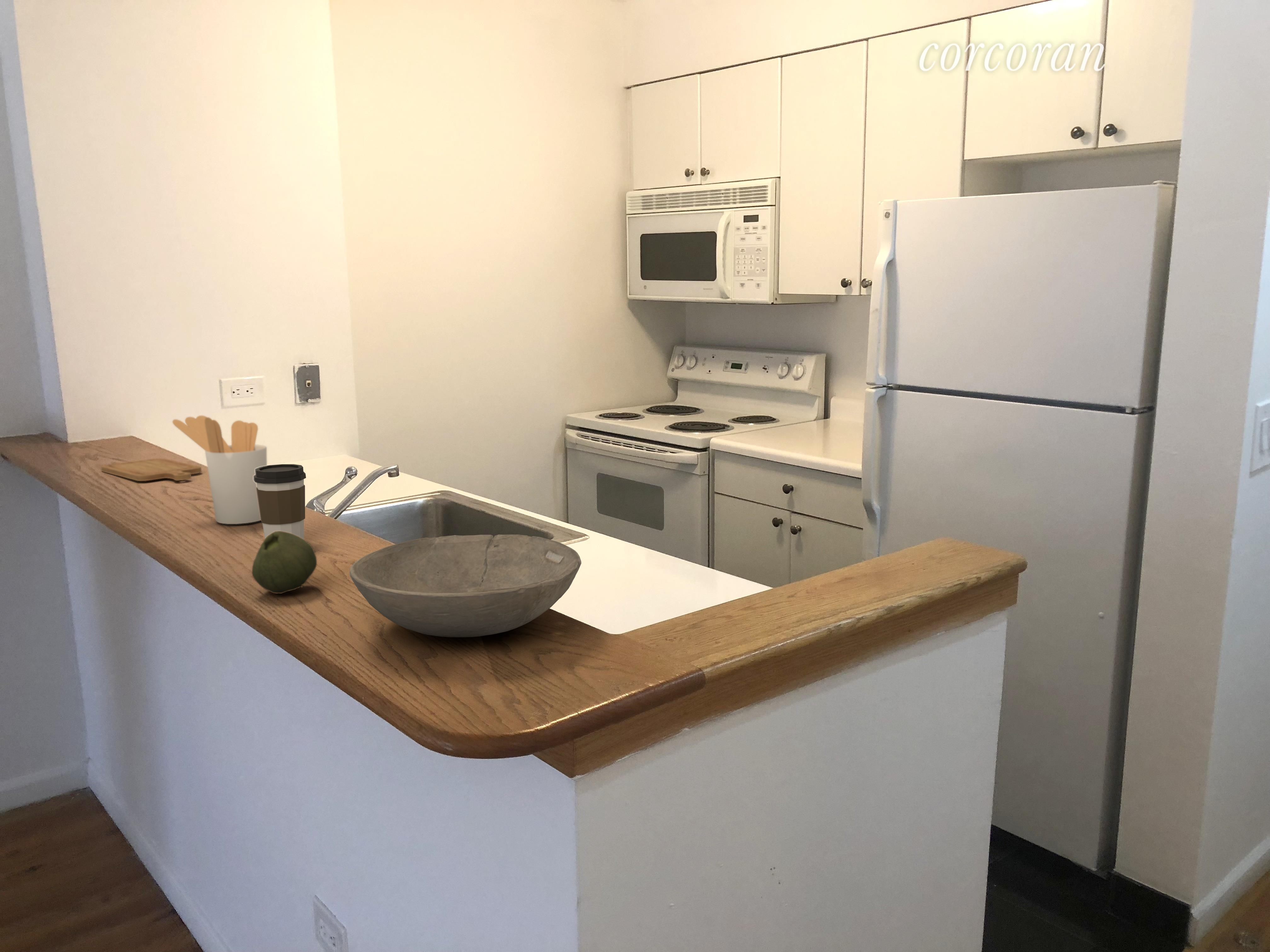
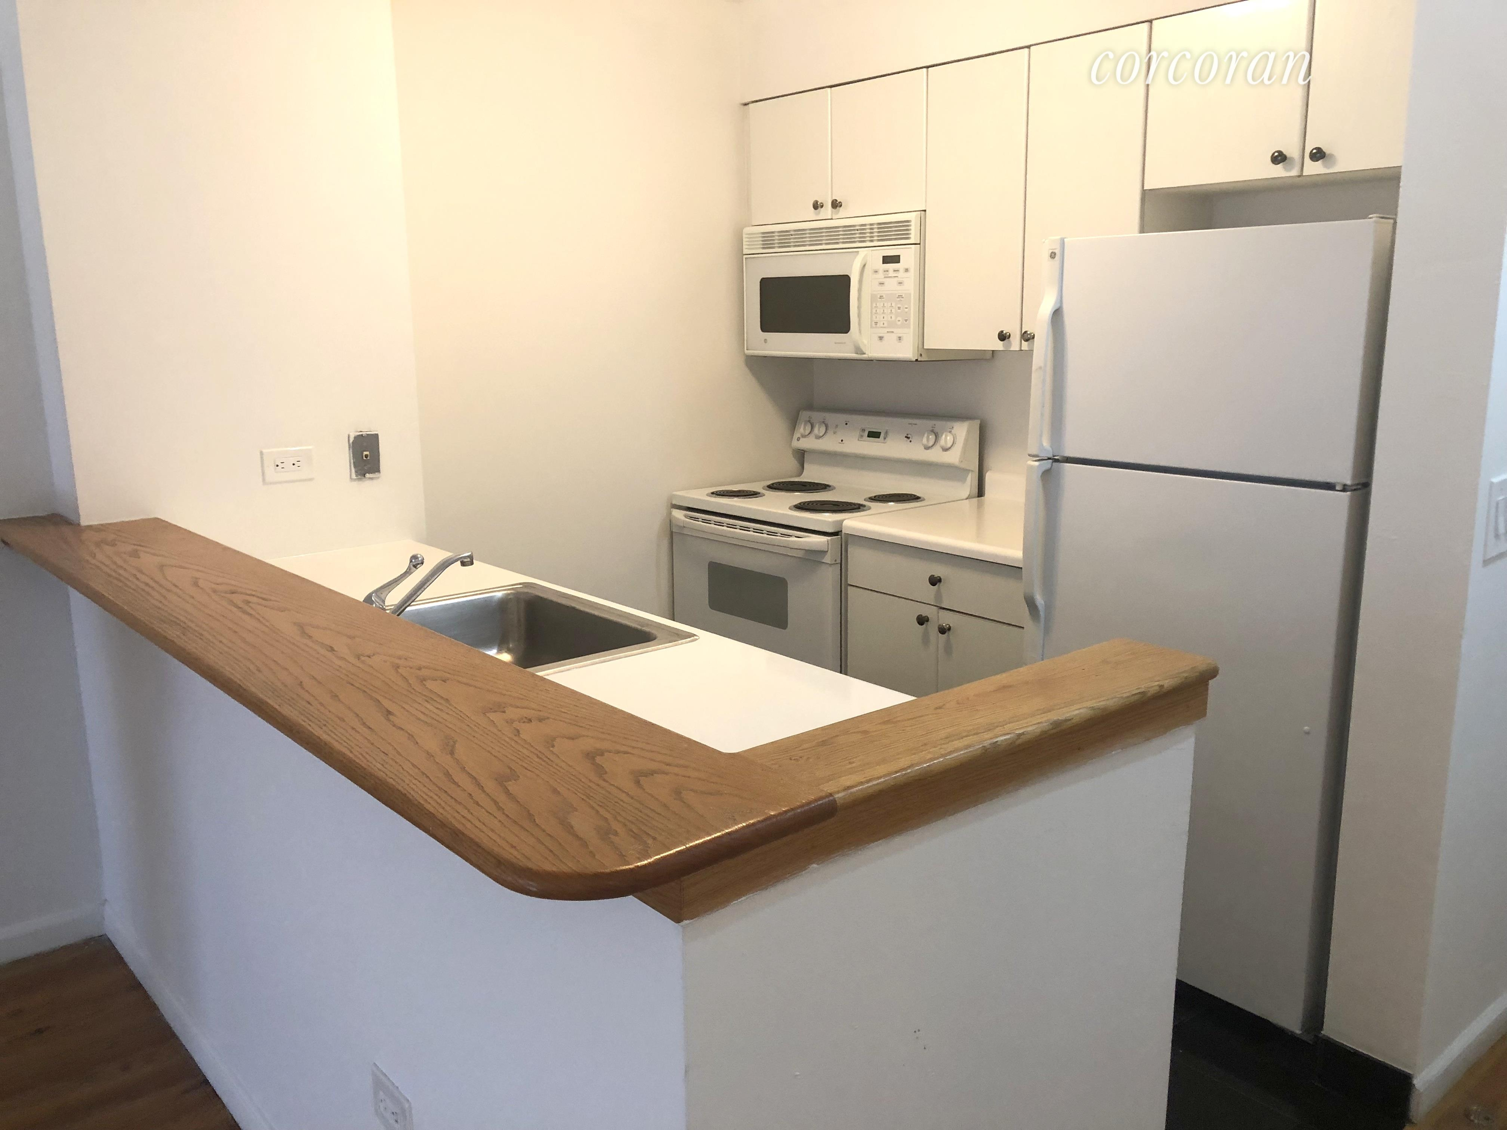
- fruit [251,531,317,594]
- utensil holder [172,415,267,524]
- bowl [349,534,582,637]
- chopping board [101,458,202,481]
- coffee cup [254,464,306,539]
